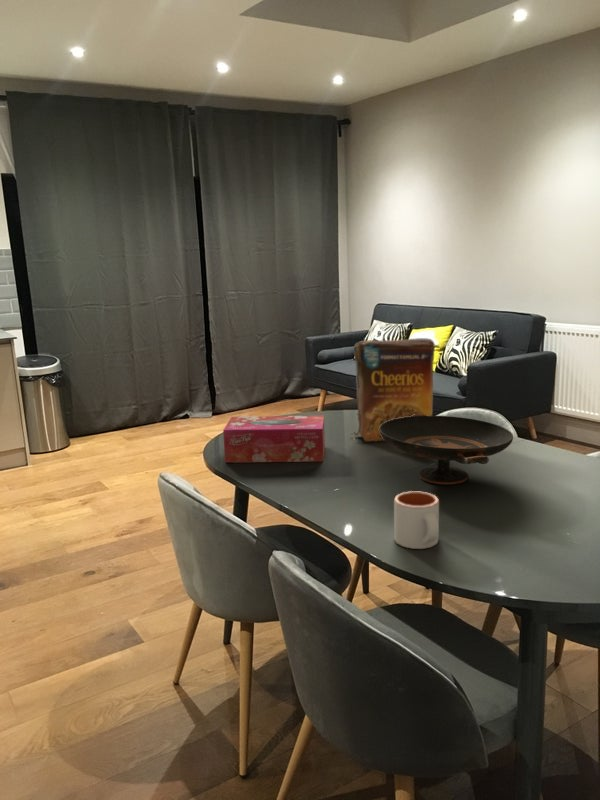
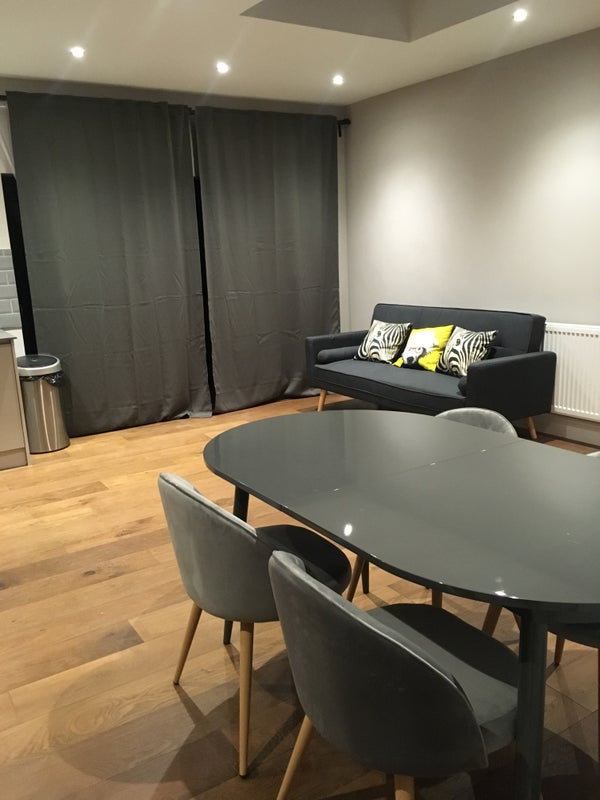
- decorative bowl [379,414,514,486]
- tissue box [222,415,326,463]
- cereal box [350,337,436,442]
- mug [393,490,440,550]
